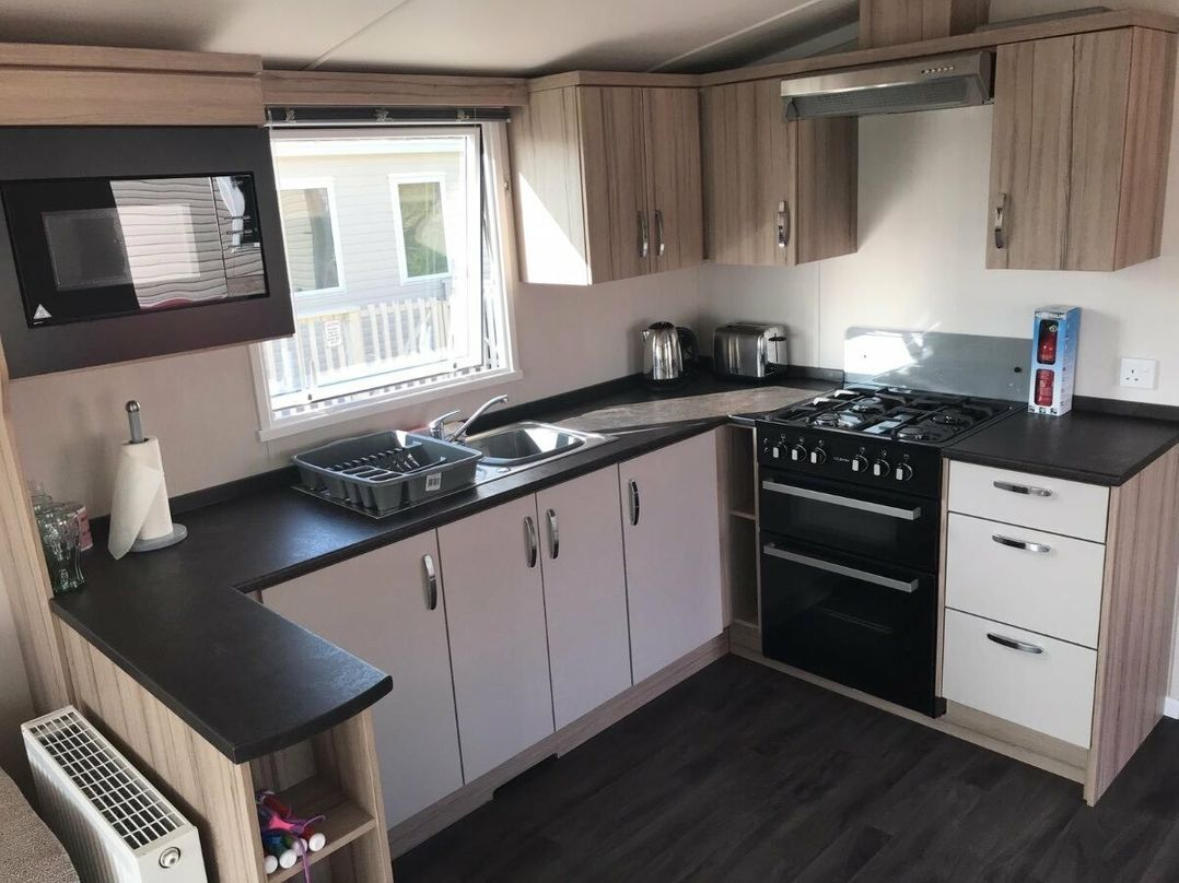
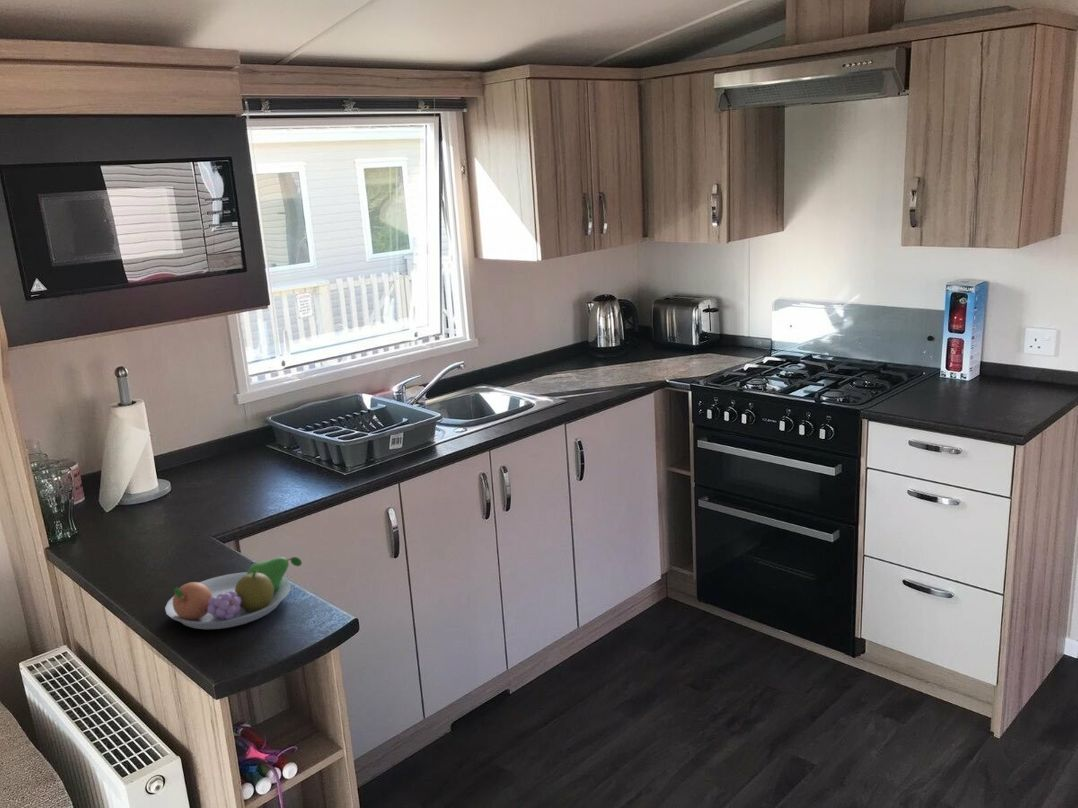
+ fruit bowl [164,556,303,630]
